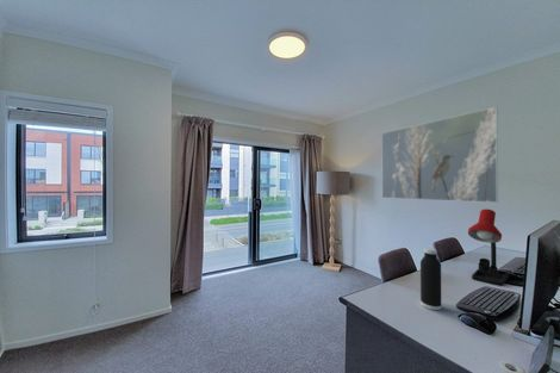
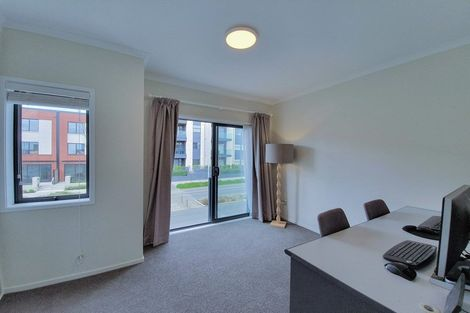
- water bottle [419,247,442,311]
- desk lamp [467,207,510,287]
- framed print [380,106,499,204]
